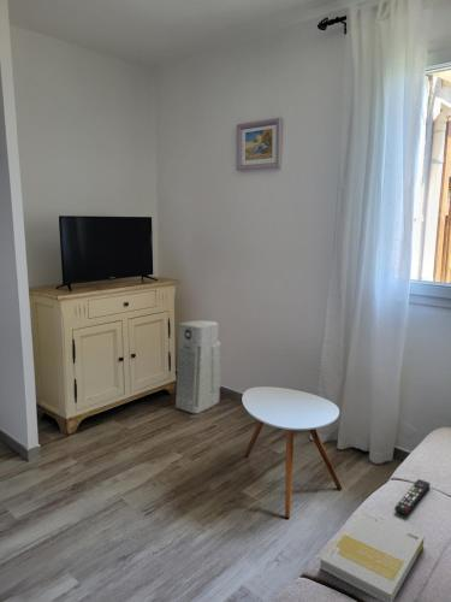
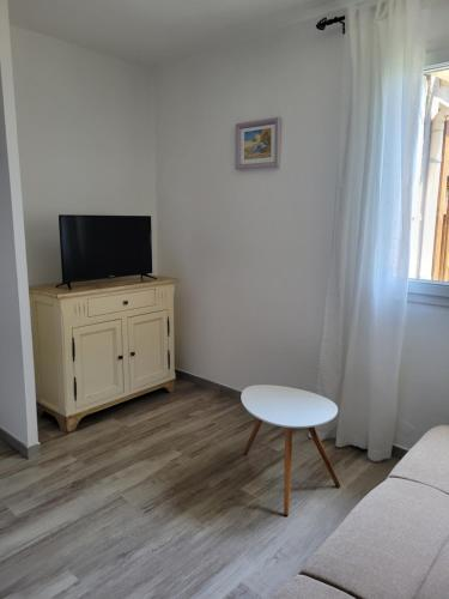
- remote control [393,478,431,517]
- air purifier [174,319,222,414]
- book [319,509,426,602]
